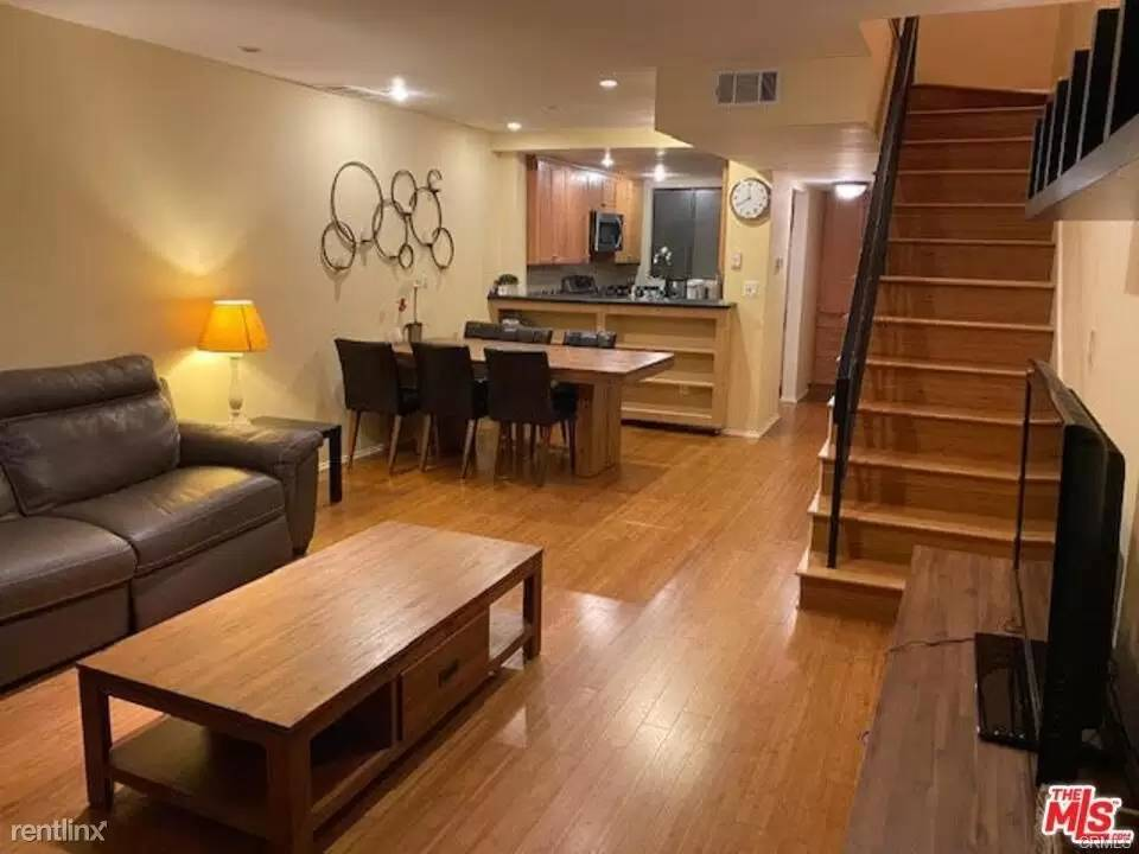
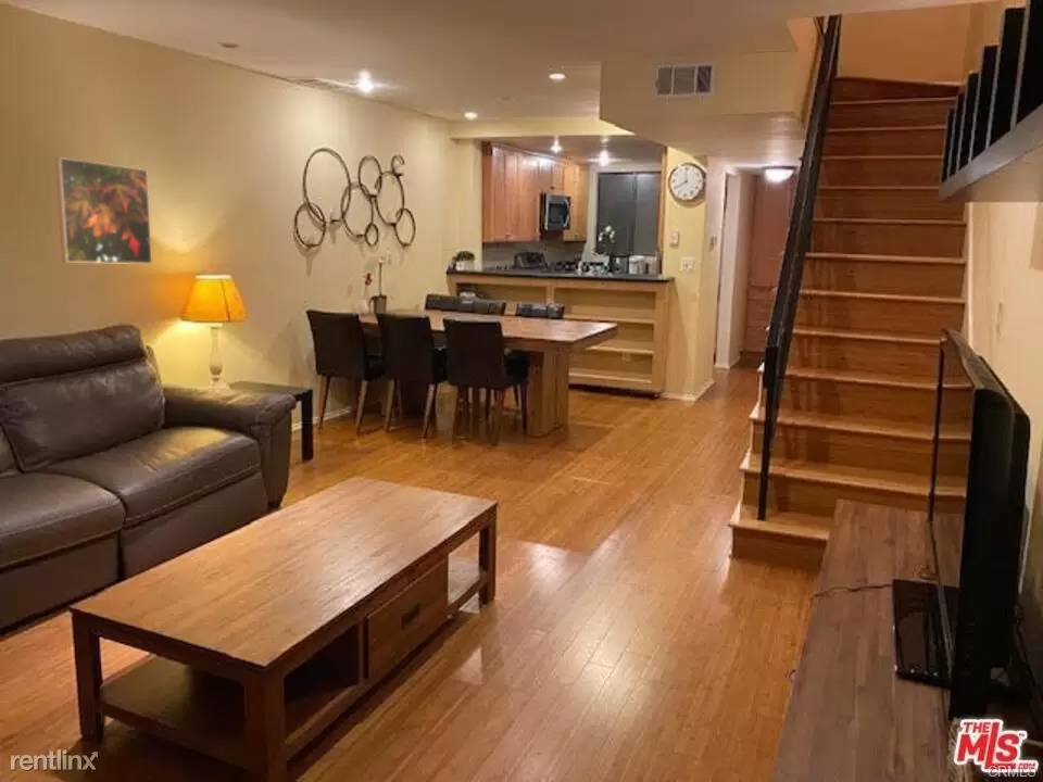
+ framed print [54,156,153,265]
